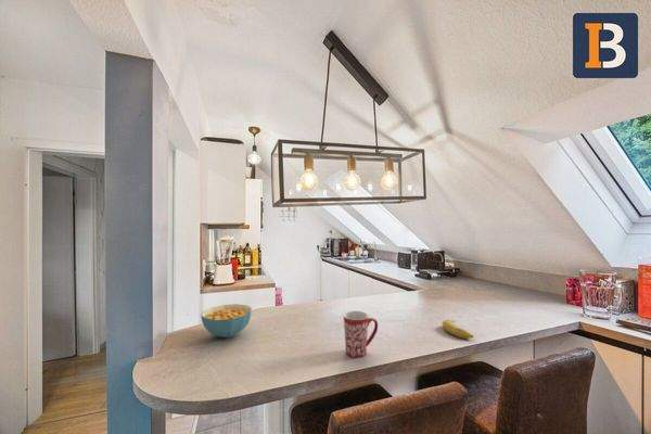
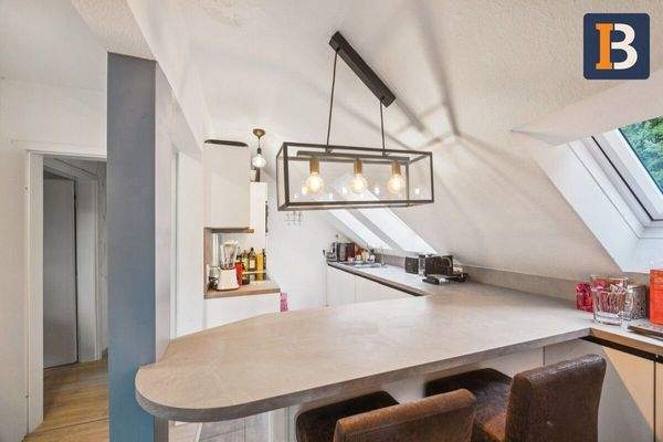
- mug [342,310,379,358]
- cereal bowl [201,303,253,339]
- fruit [441,319,474,340]
